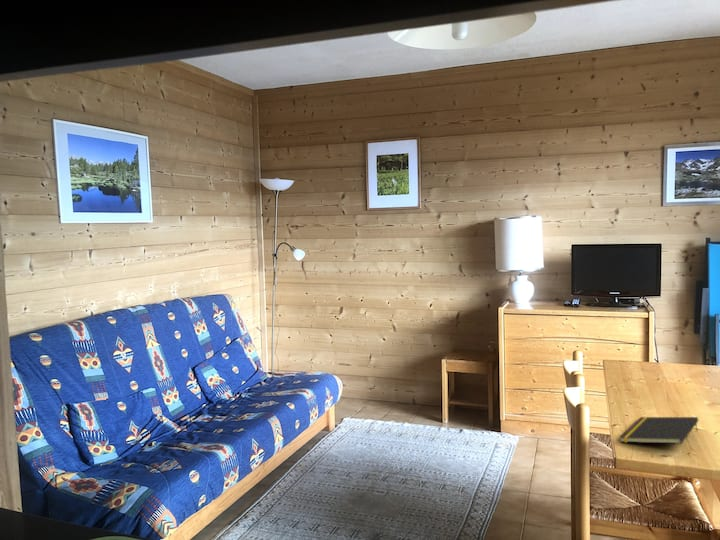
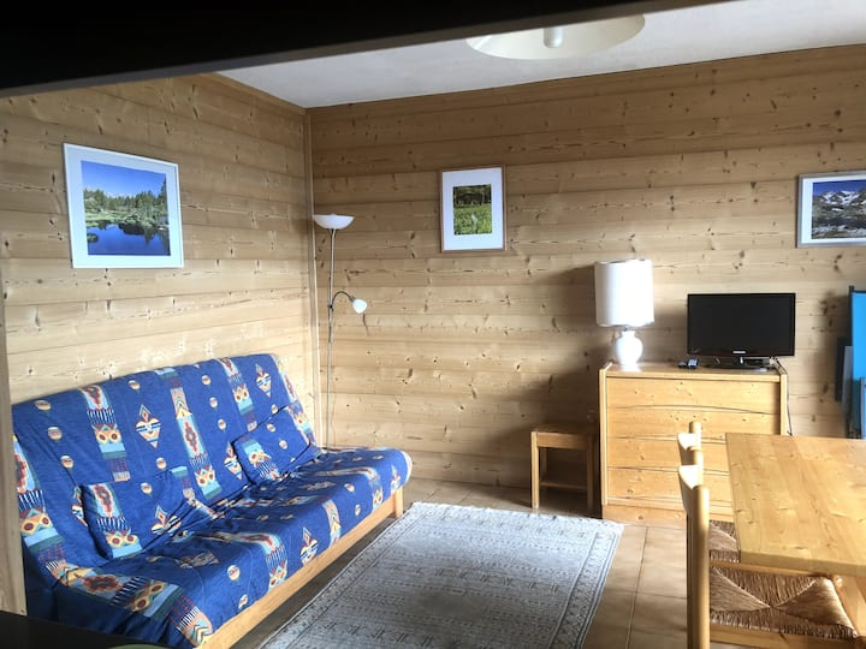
- notepad [618,416,699,445]
